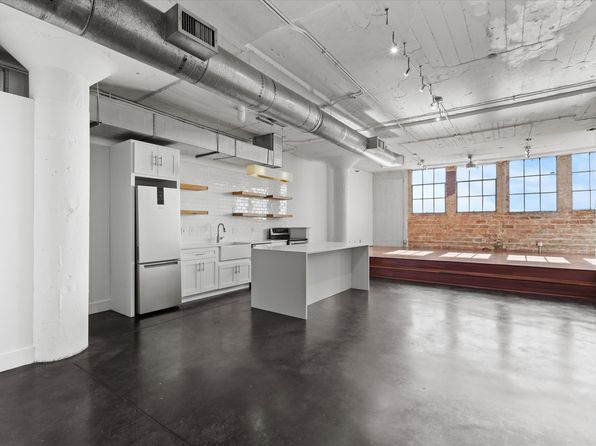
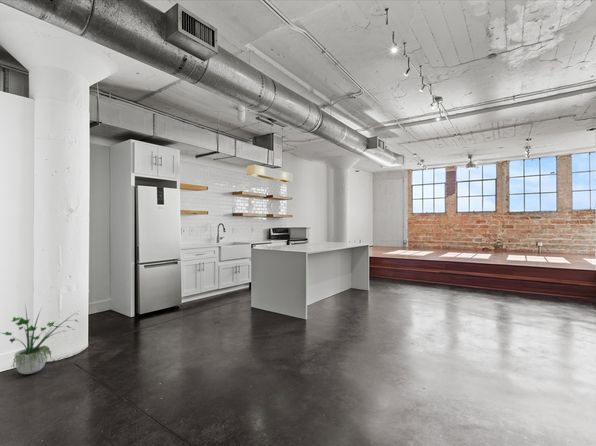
+ potted plant [1,304,81,375]
